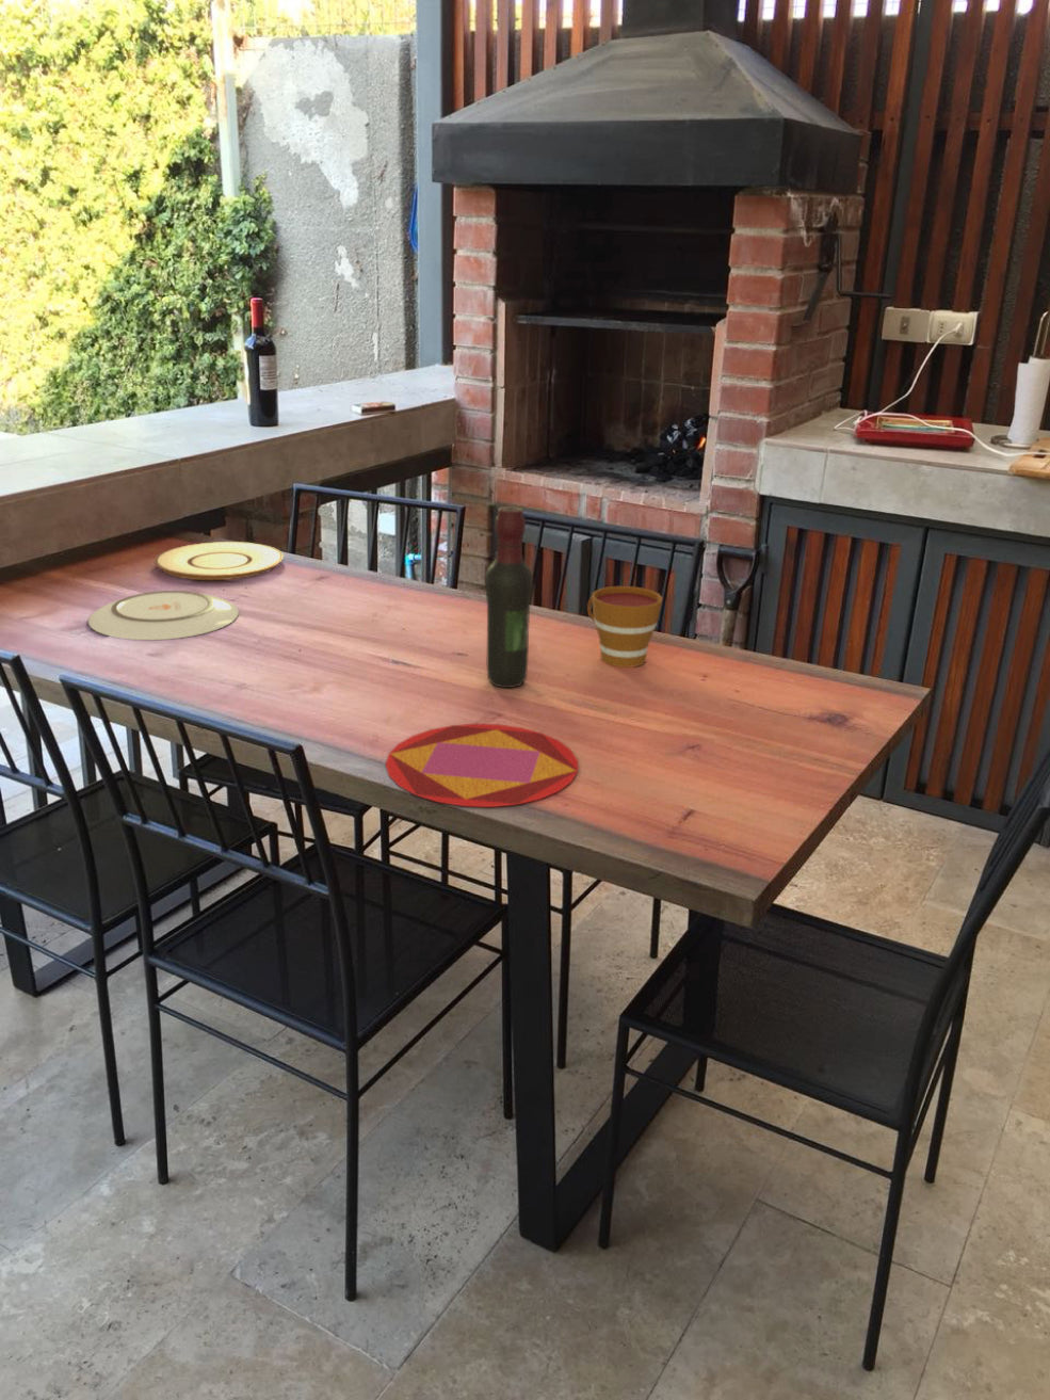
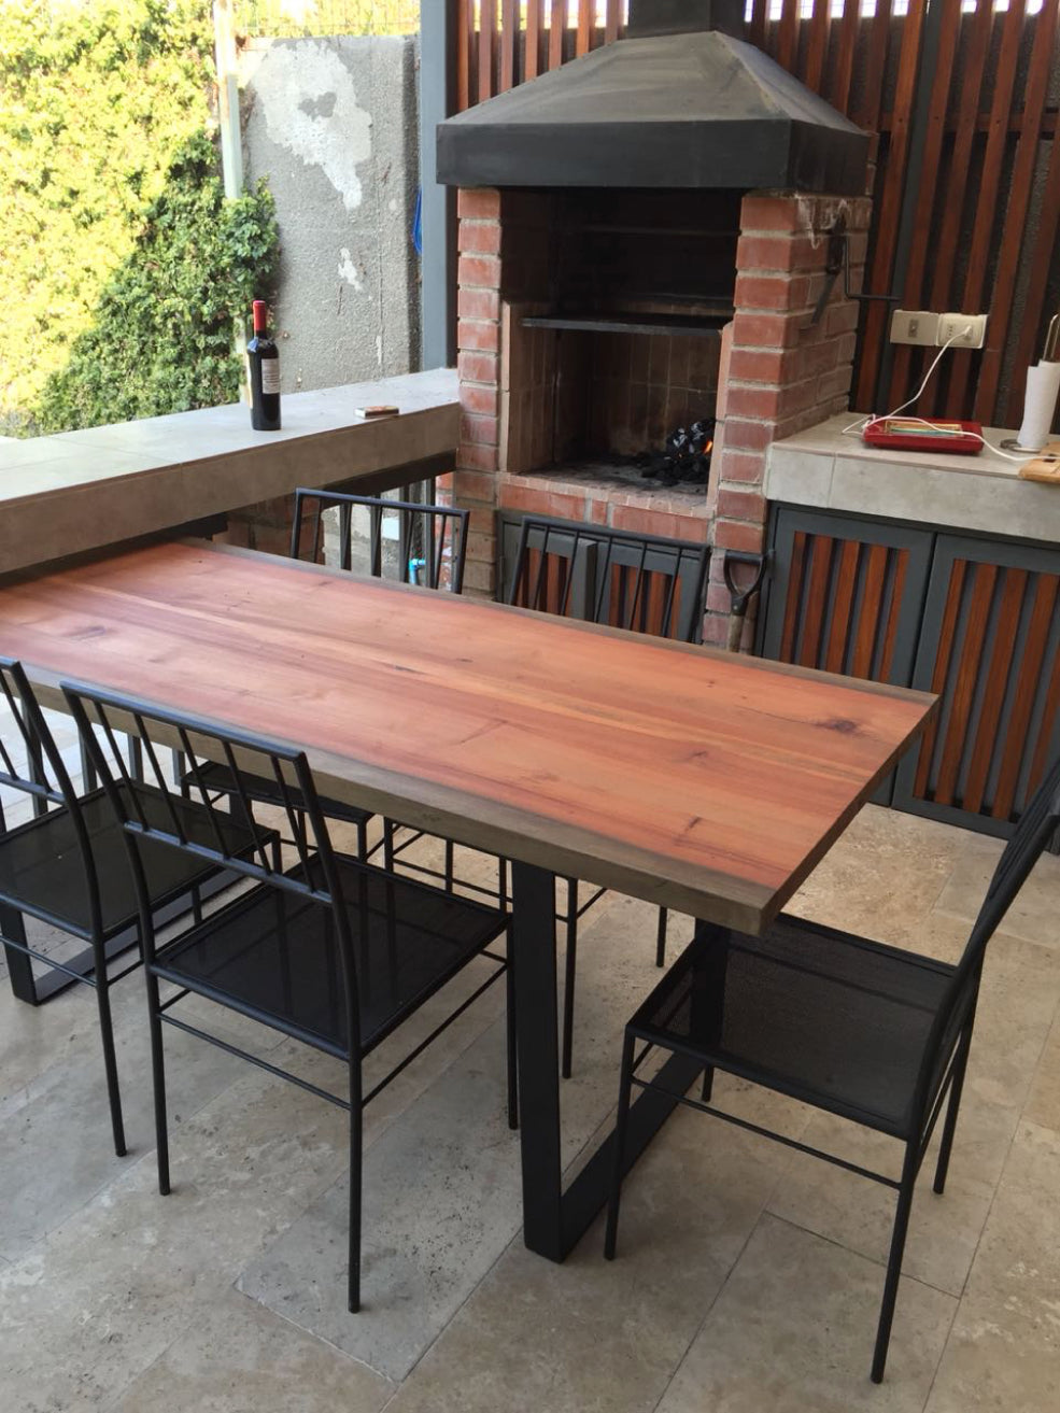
- plate [385,723,579,809]
- cup [587,586,664,669]
- plate [153,541,285,581]
- wine bottle [484,505,534,688]
- plate [87,589,239,641]
